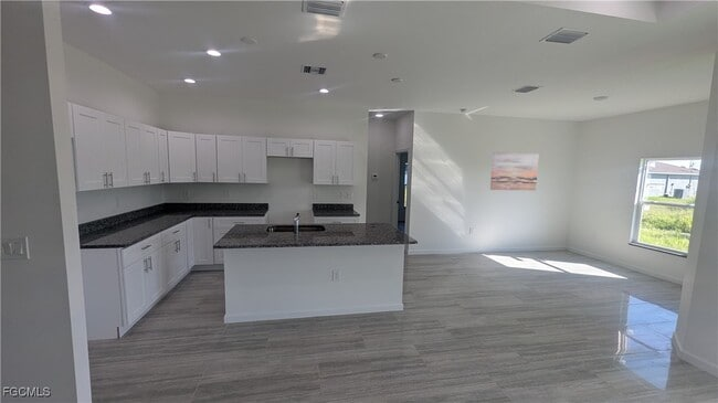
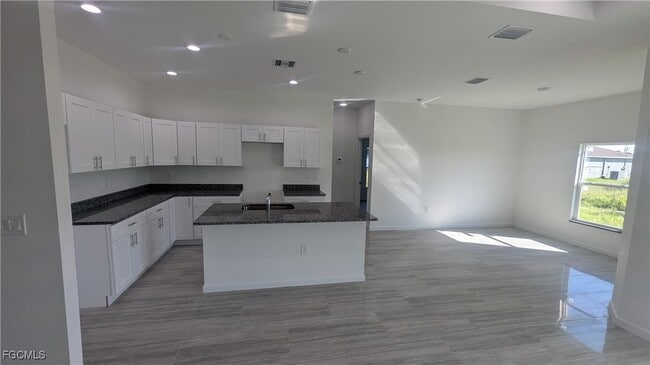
- wall art [489,151,540,191]
